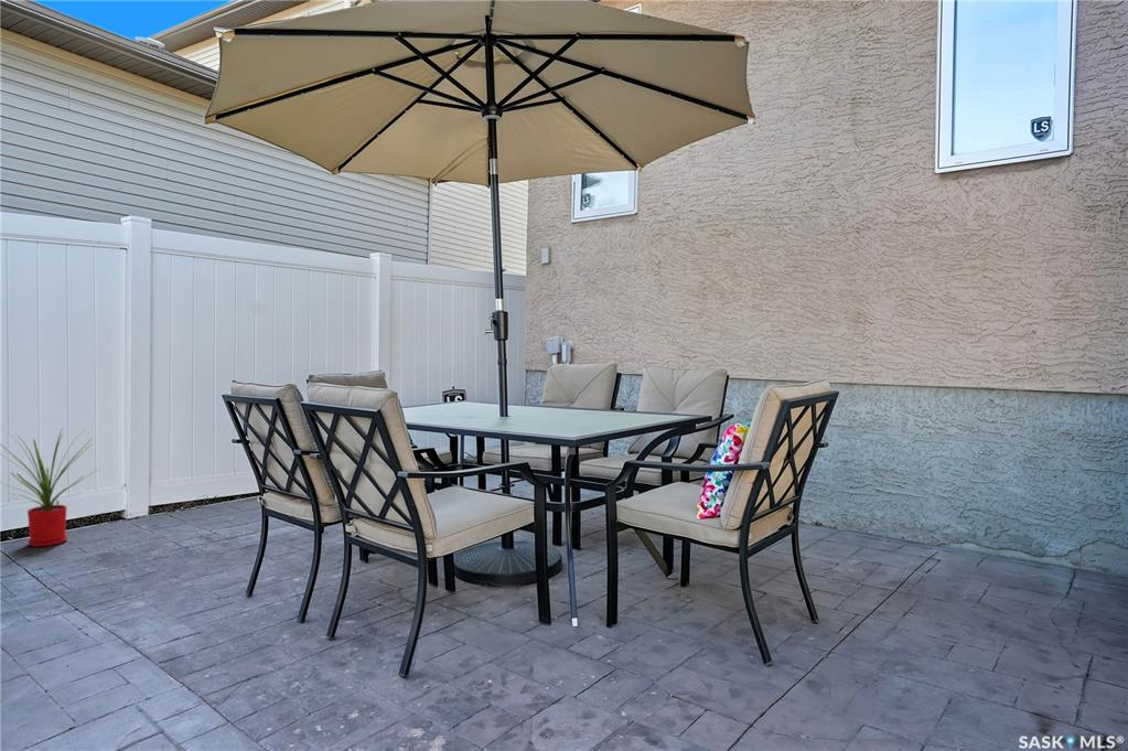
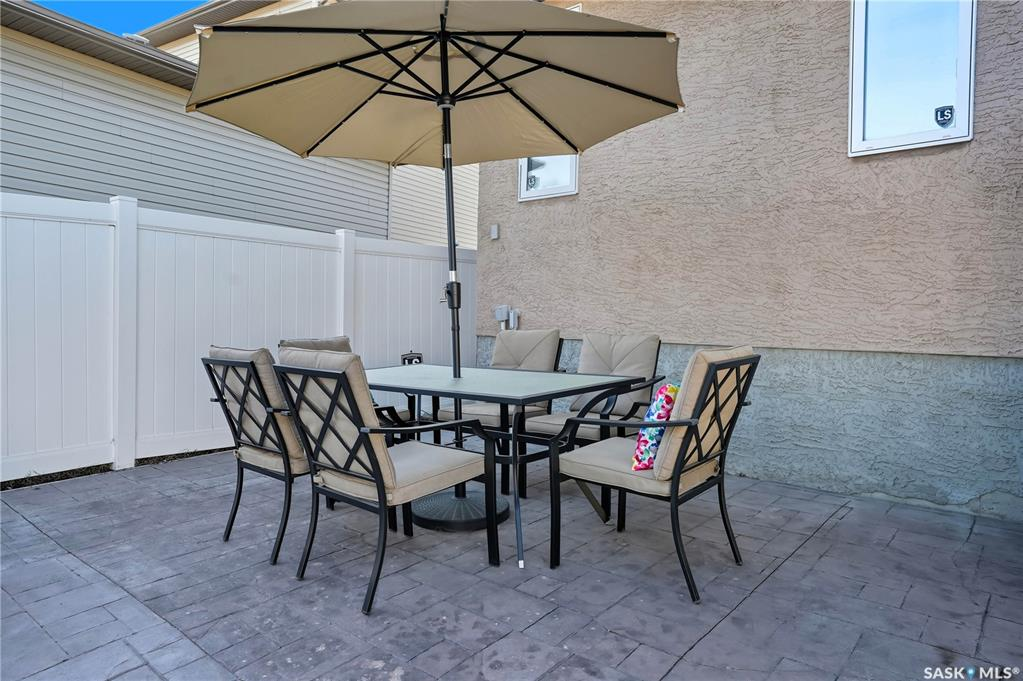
- house plant [0,427,97,548]
